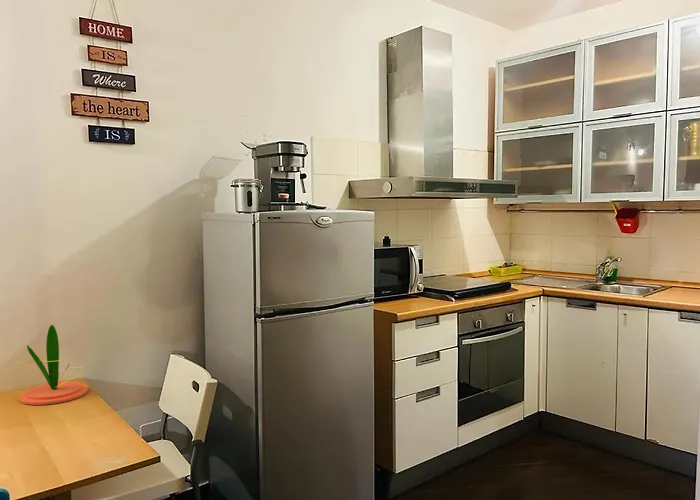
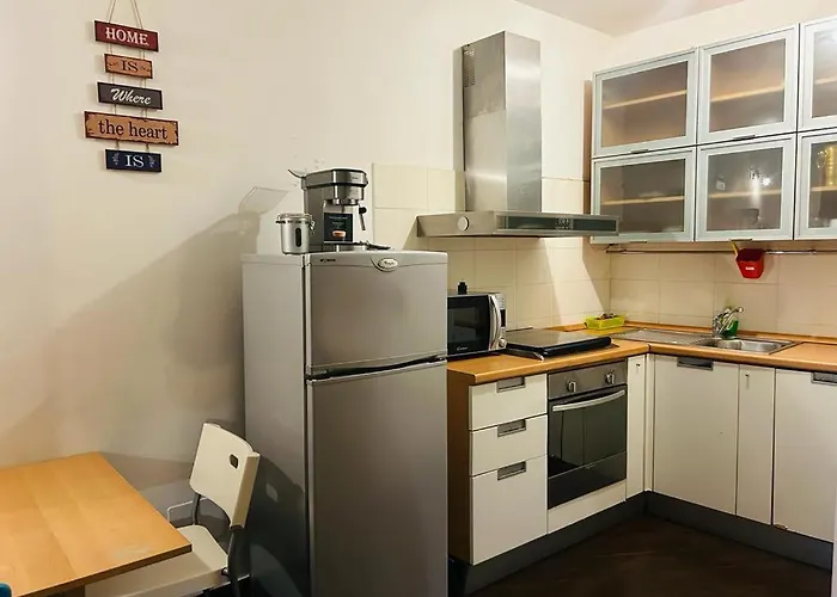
- plant [15,324,89,406]
